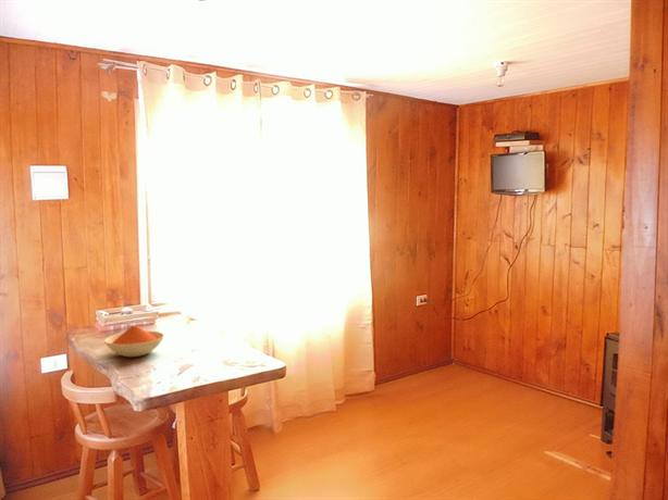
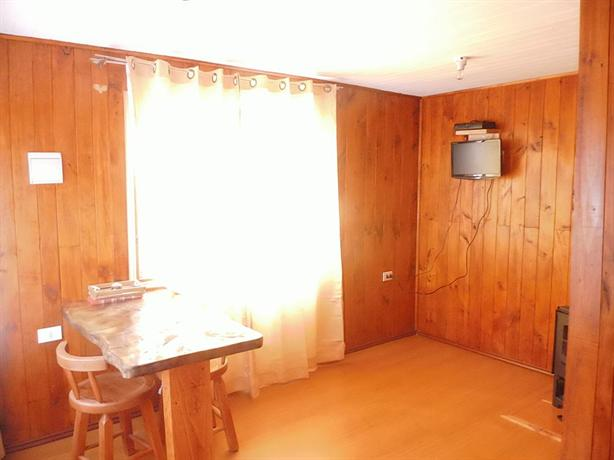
- bowl [103,324,165,358]
